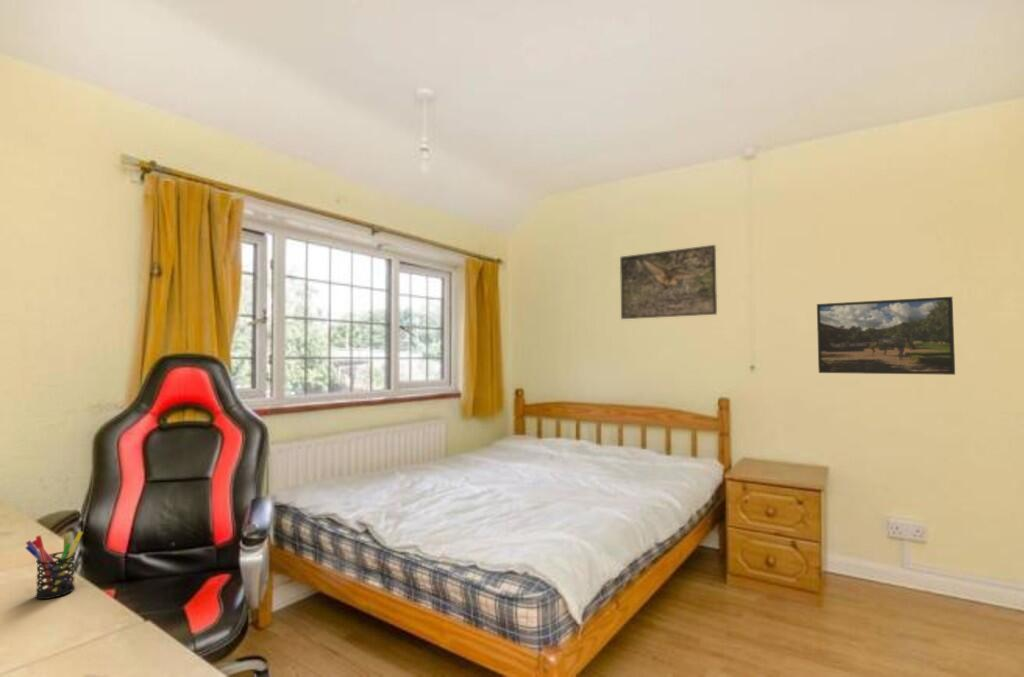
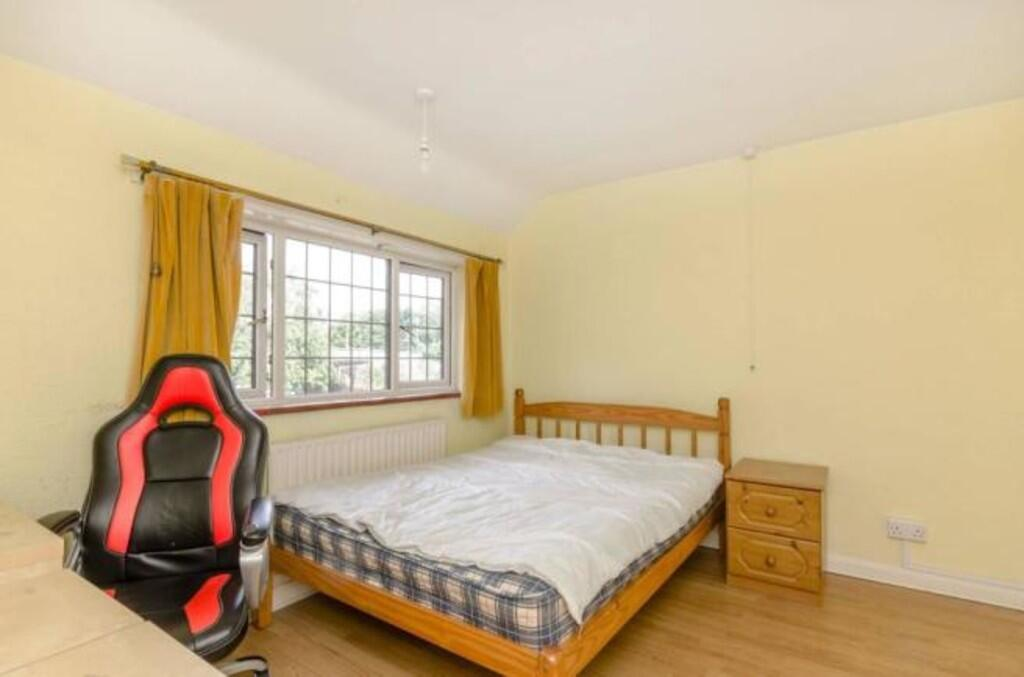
- pen holder [25,530,84,600]
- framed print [619,244,718,320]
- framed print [816,296,956,376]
